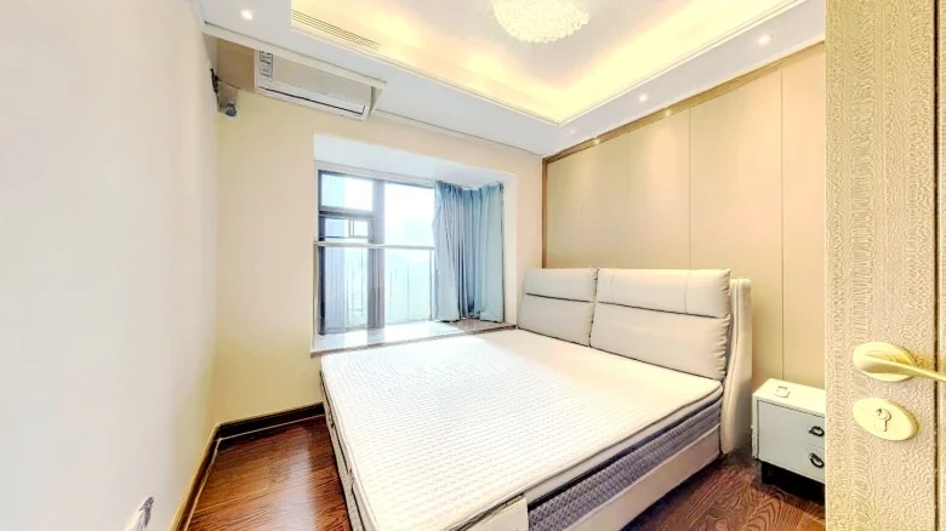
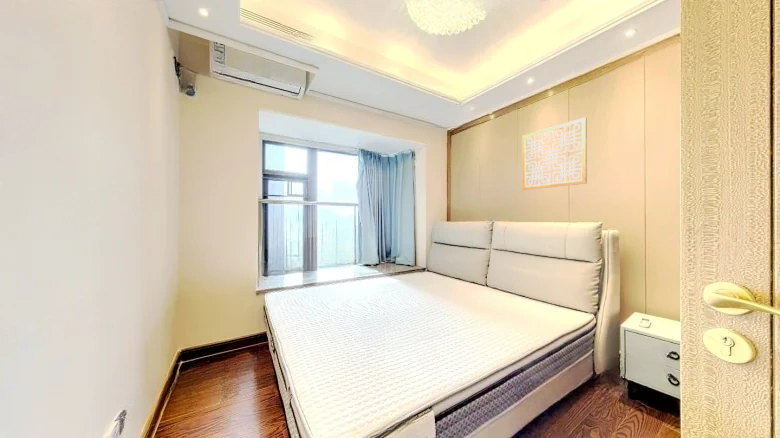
+ wall art [521,116,588,191]
